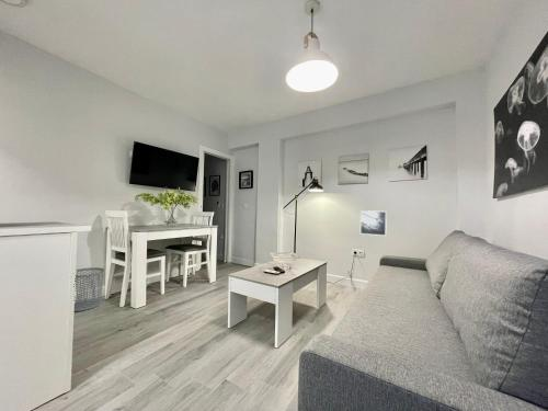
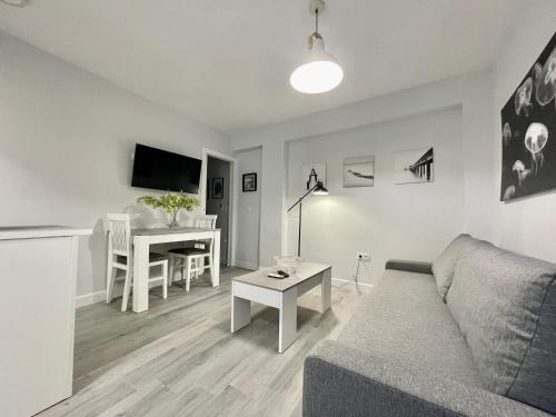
- waste bin [73,266,105,312]
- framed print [359,209,388,237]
